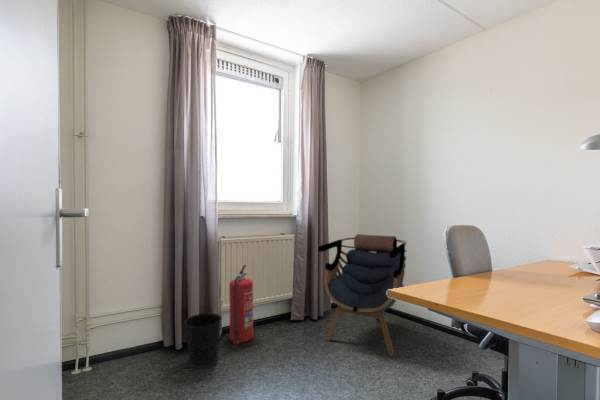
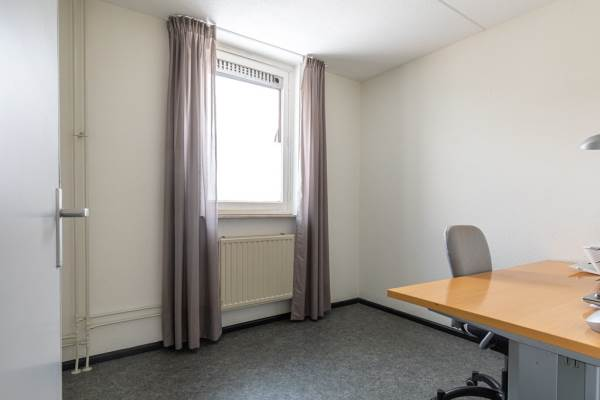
- armchair [317,233,408,357]
- wastebasket [183,312,223,369]
- fire extinguisher [228,264,254,346]
